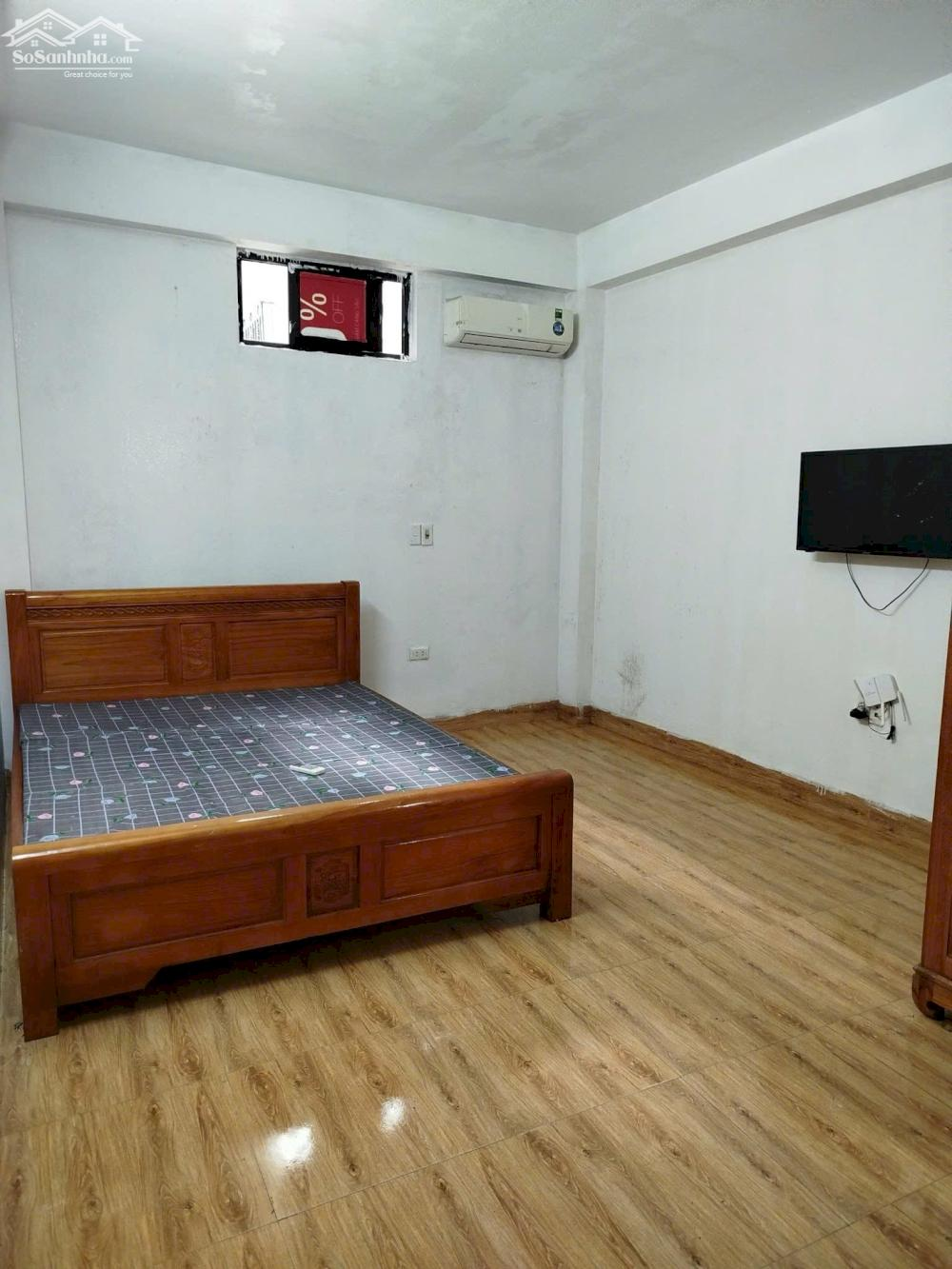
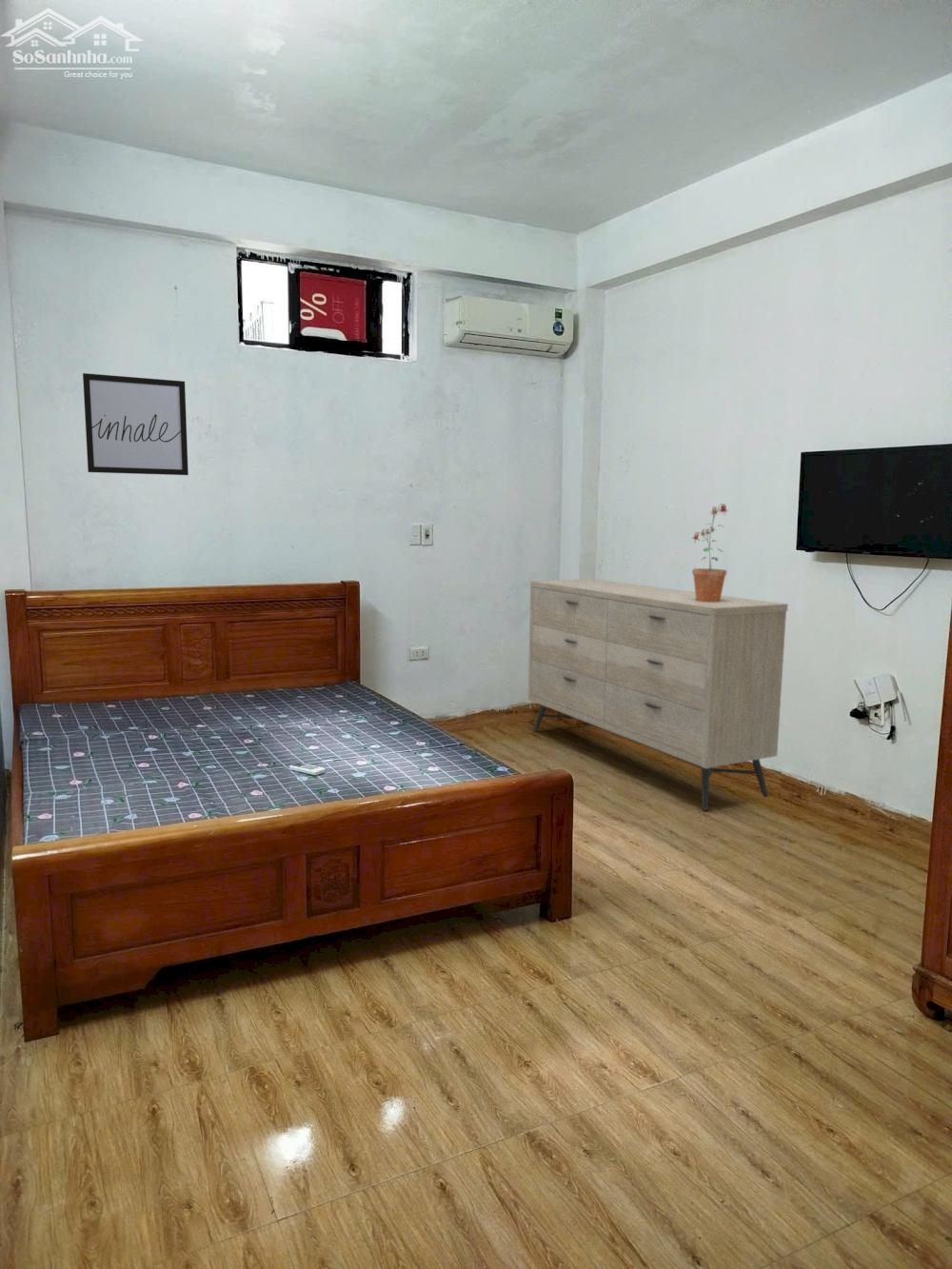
+ wall art [82,372,189,476]
+ dresser [527,578,789,810]
+ potted plant [690,503,730,602]
